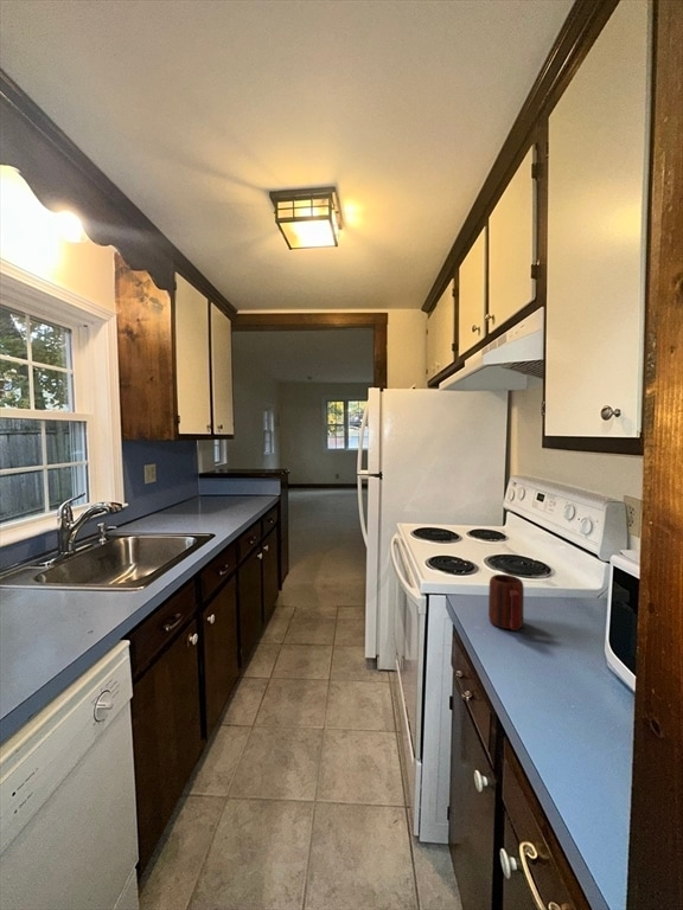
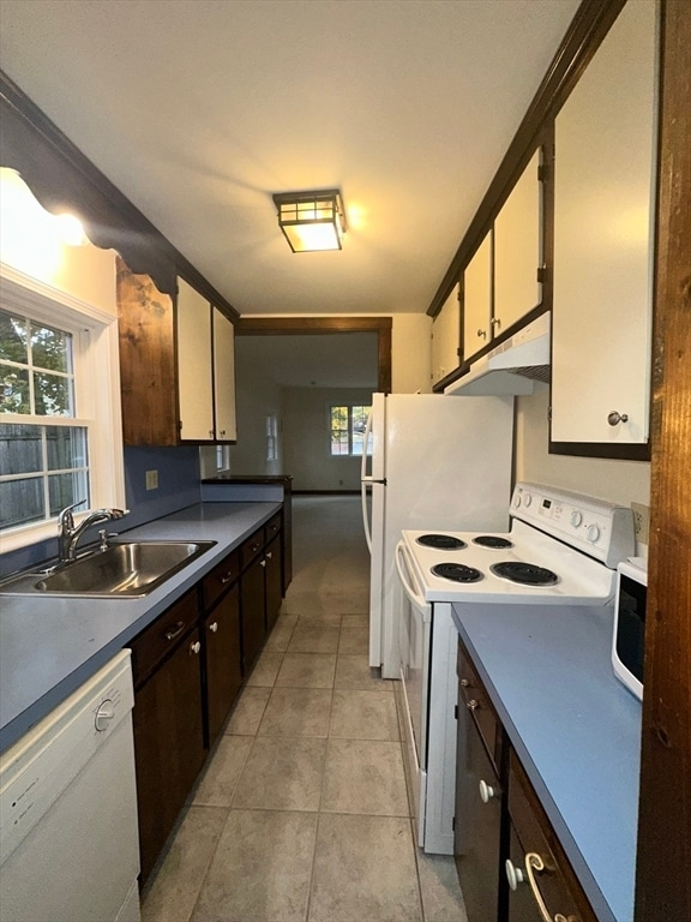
- mug [487,573,525,632]
